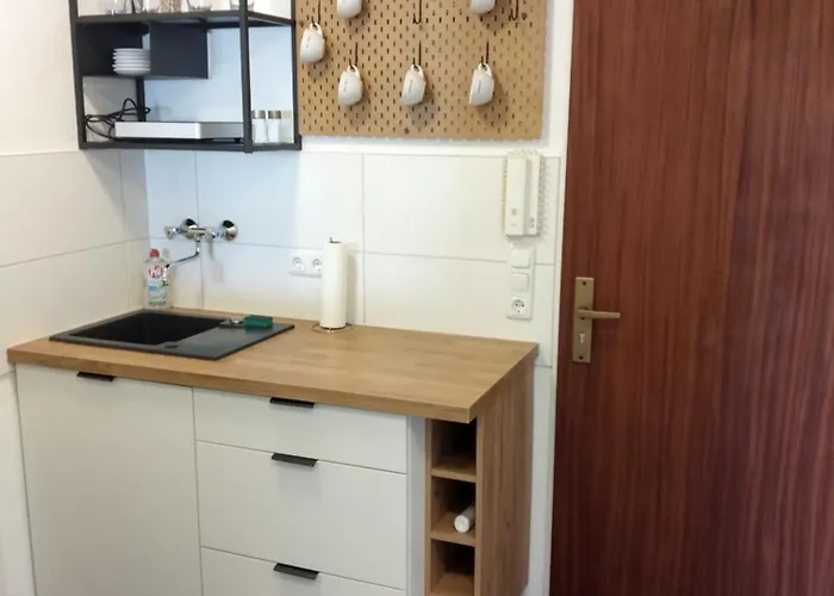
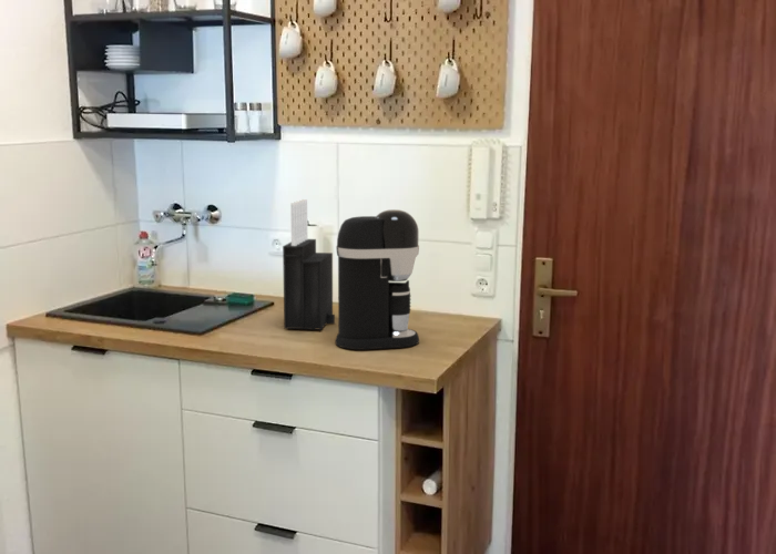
+ knife block [282,198,336,331]
+ coffee maker [335,208,420,350]
